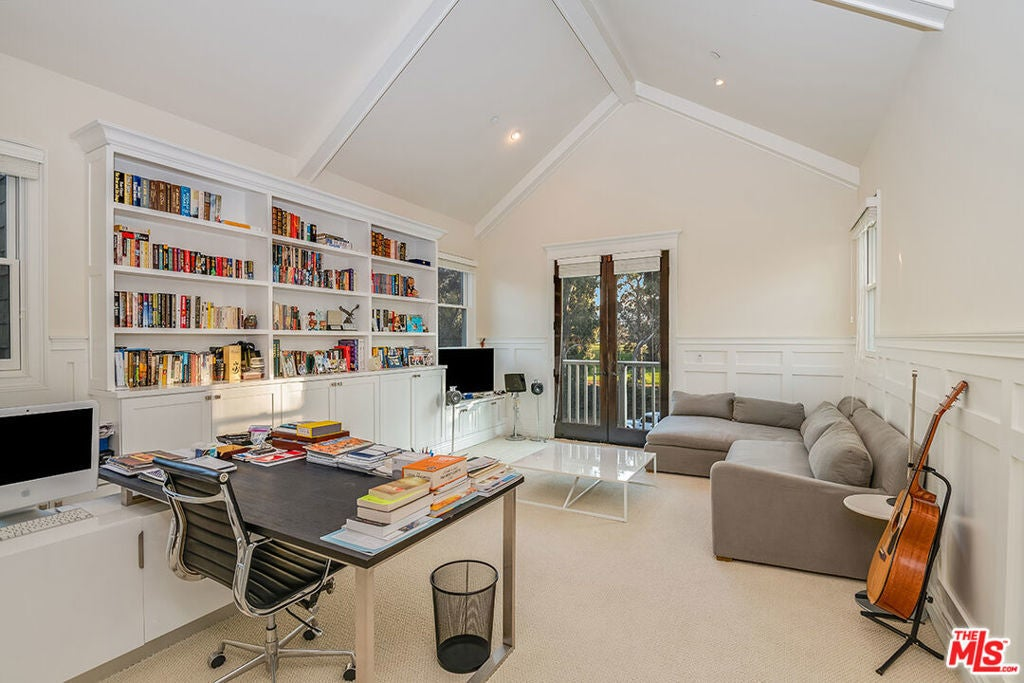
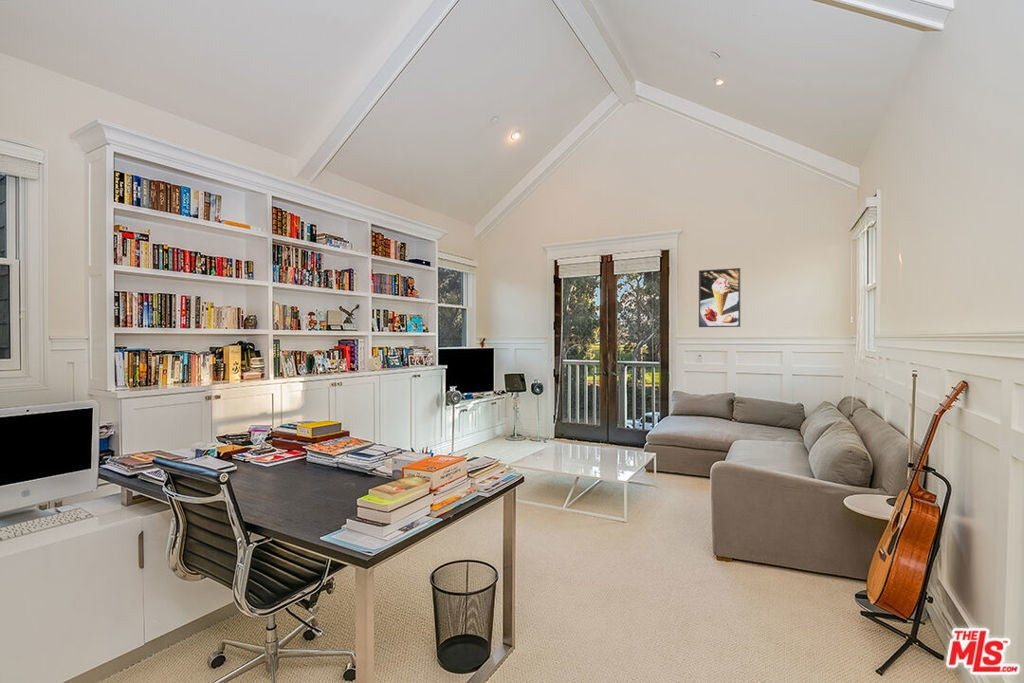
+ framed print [698,267,741,328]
